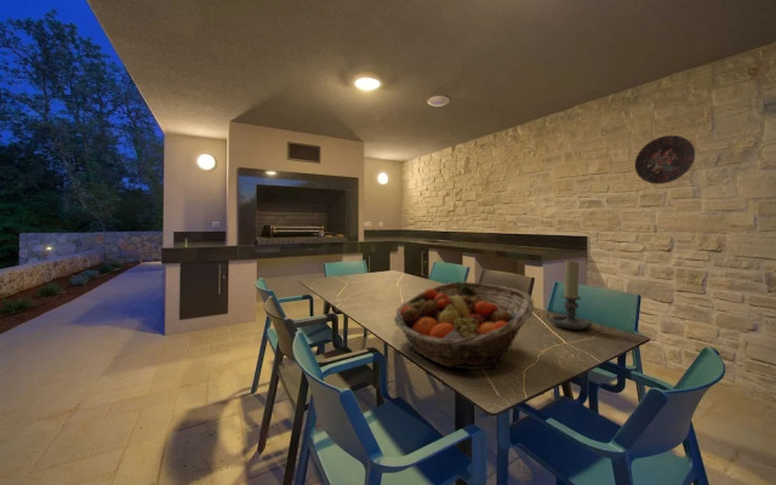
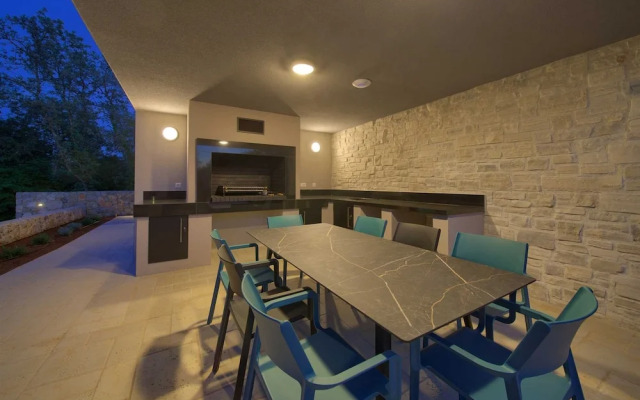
- fruit basket [393,280,536,371]
- candle holder [546,258,593,331]
- decorative plate [634,135,696,186]
